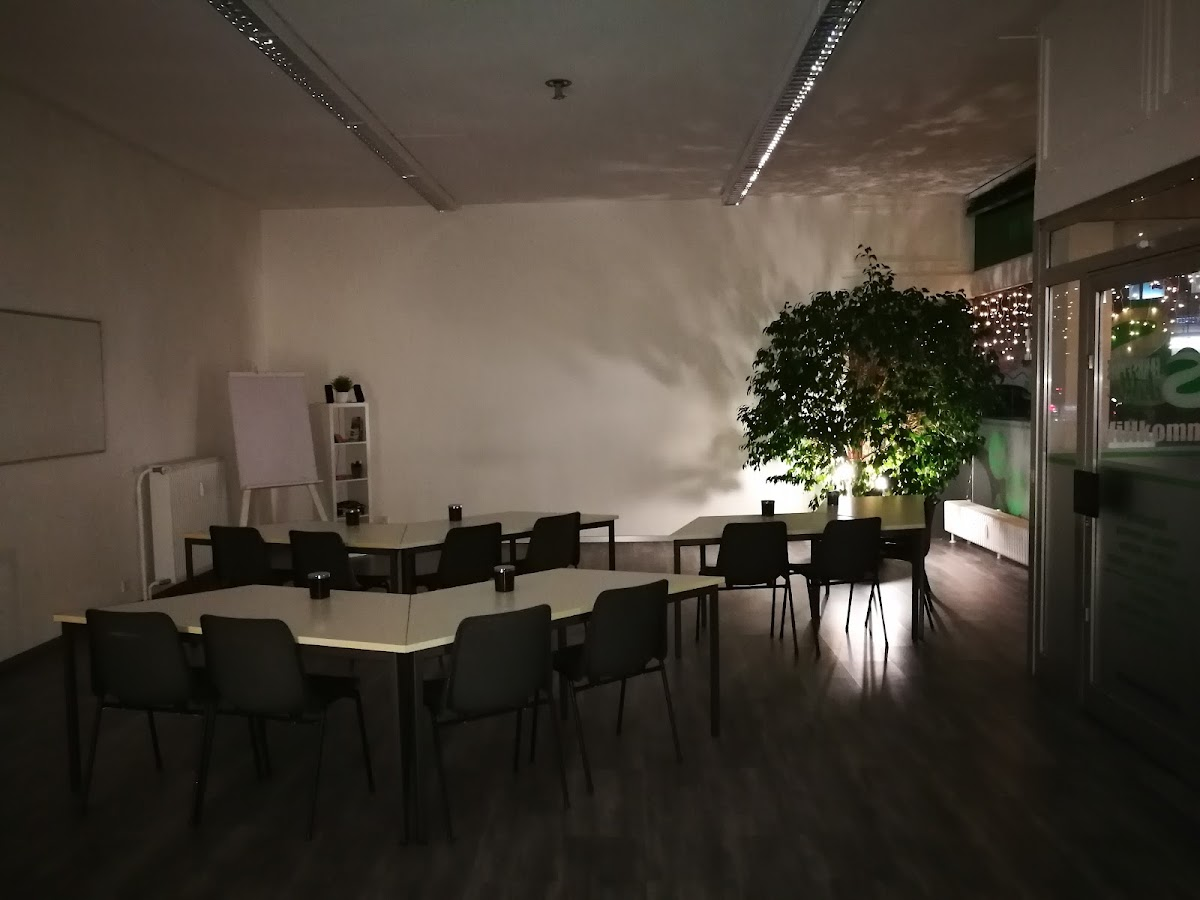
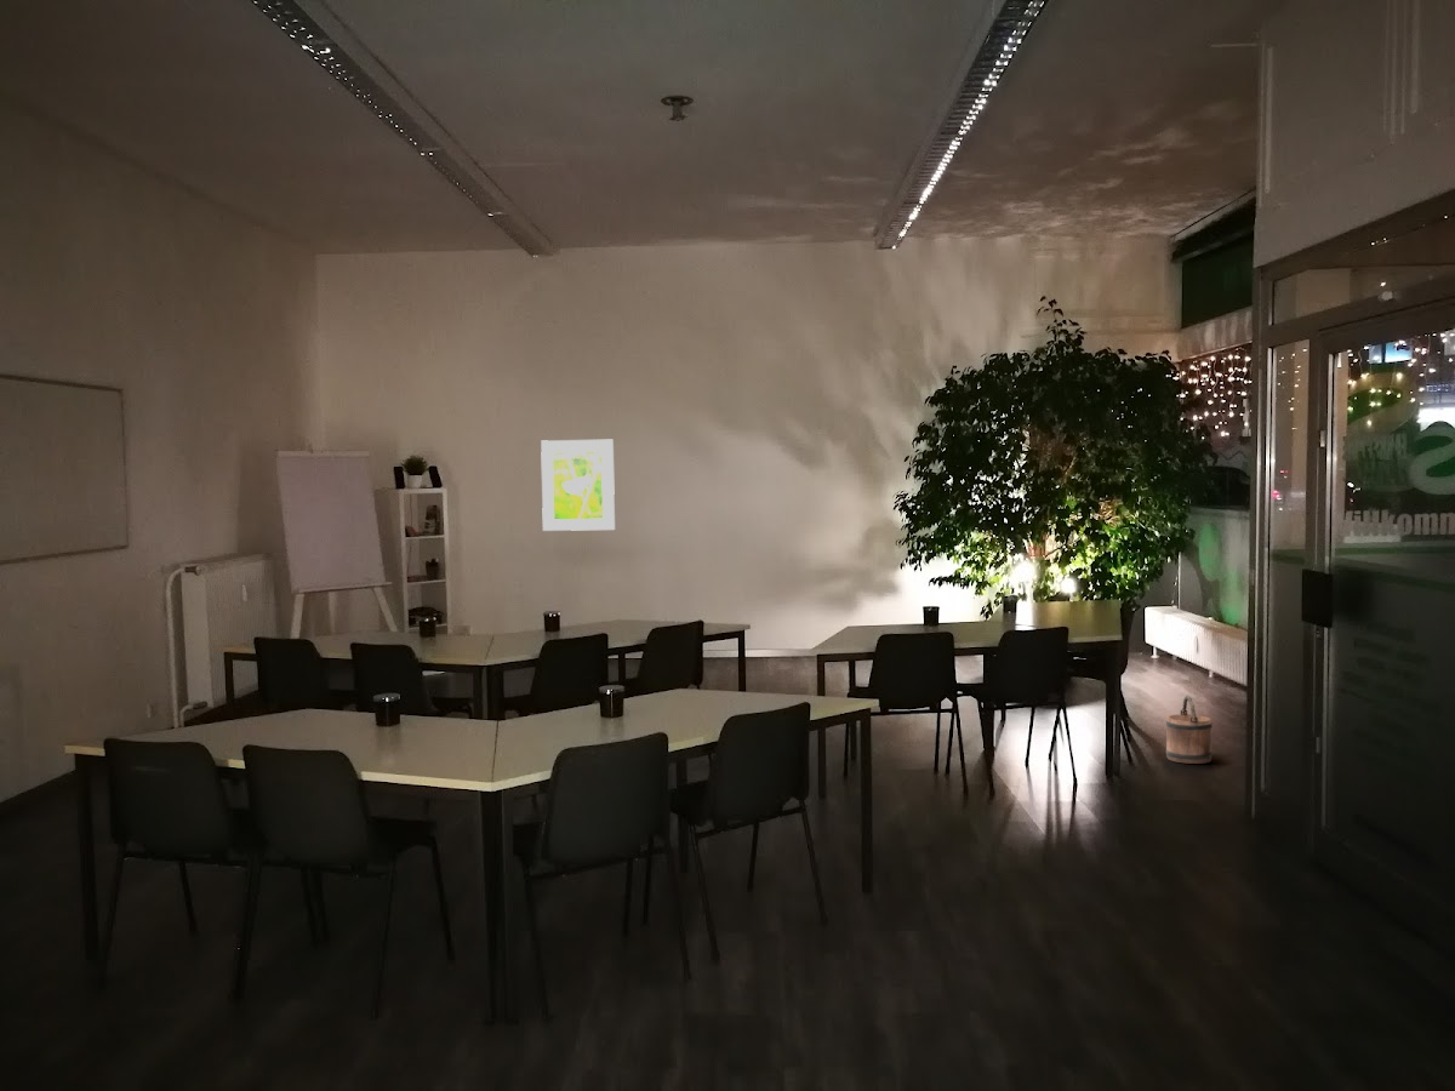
+ bucket [1165,695,1214,765]
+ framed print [540,439,616,532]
